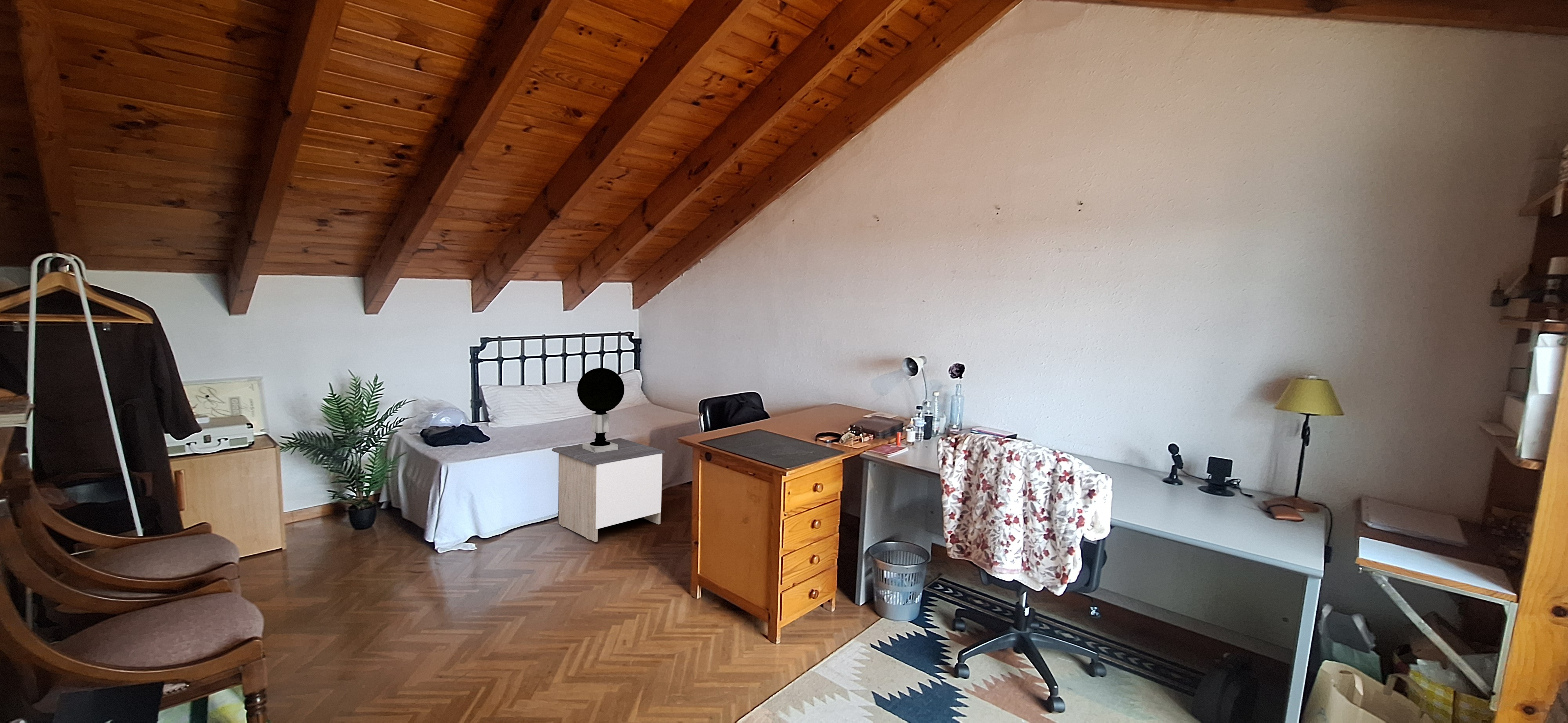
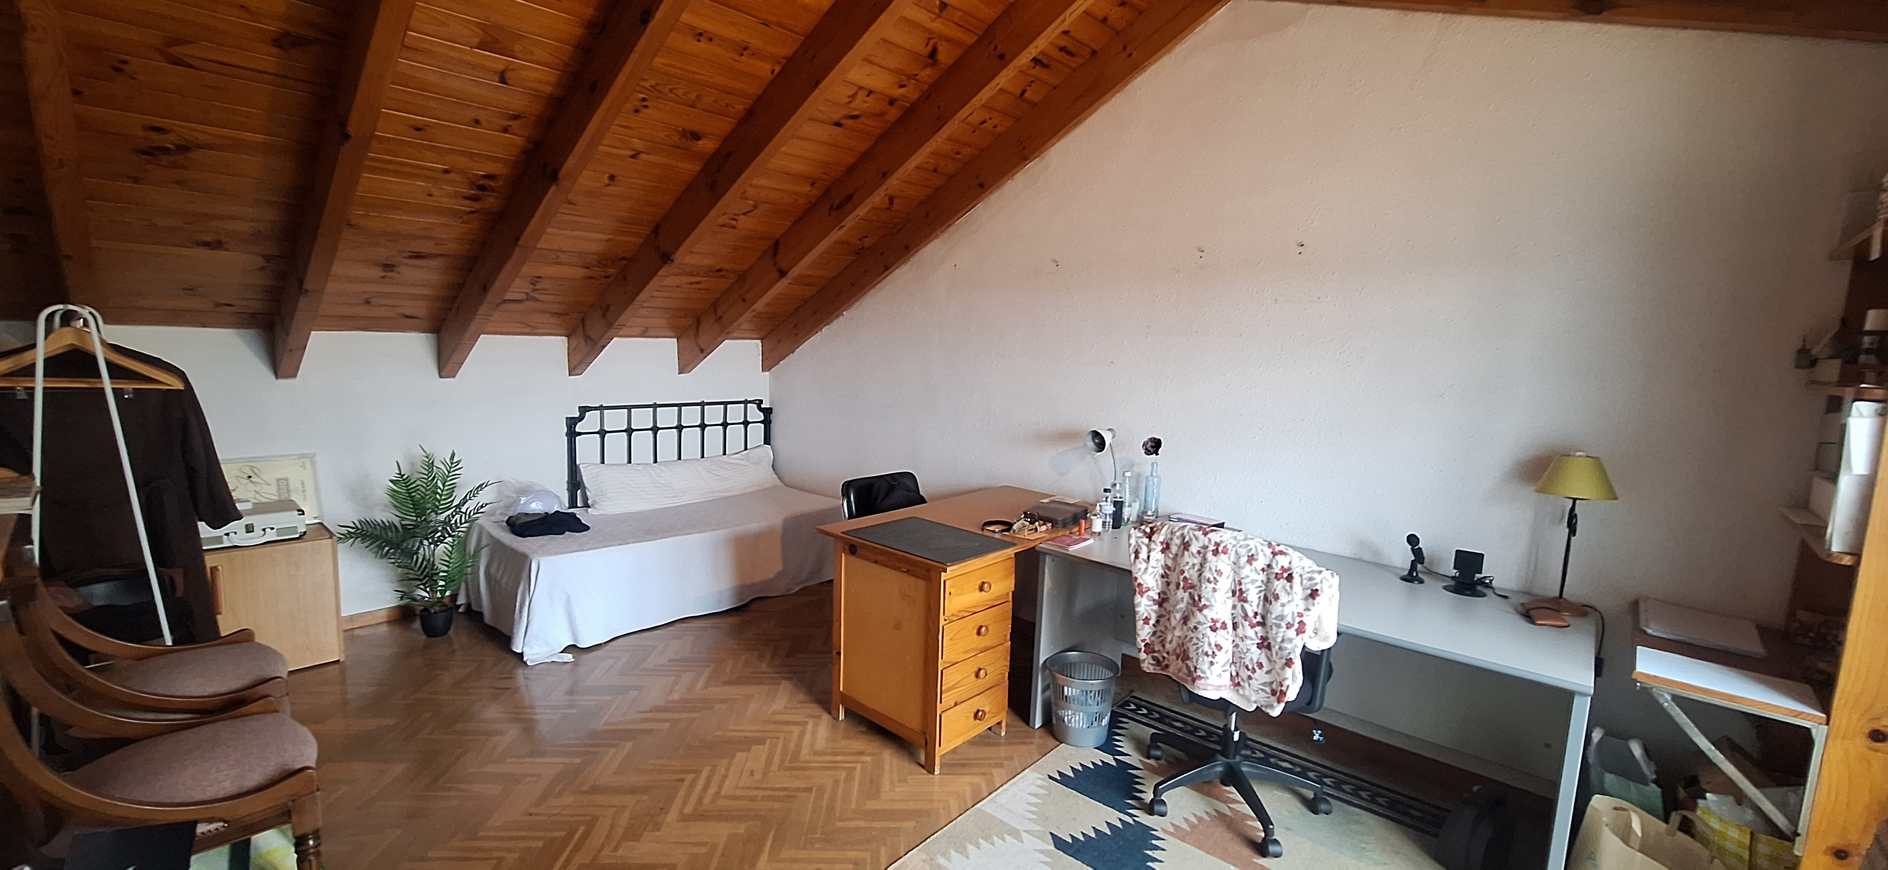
- table lamp [577,367,625,453]
- nightstand [552,438,665,543]
